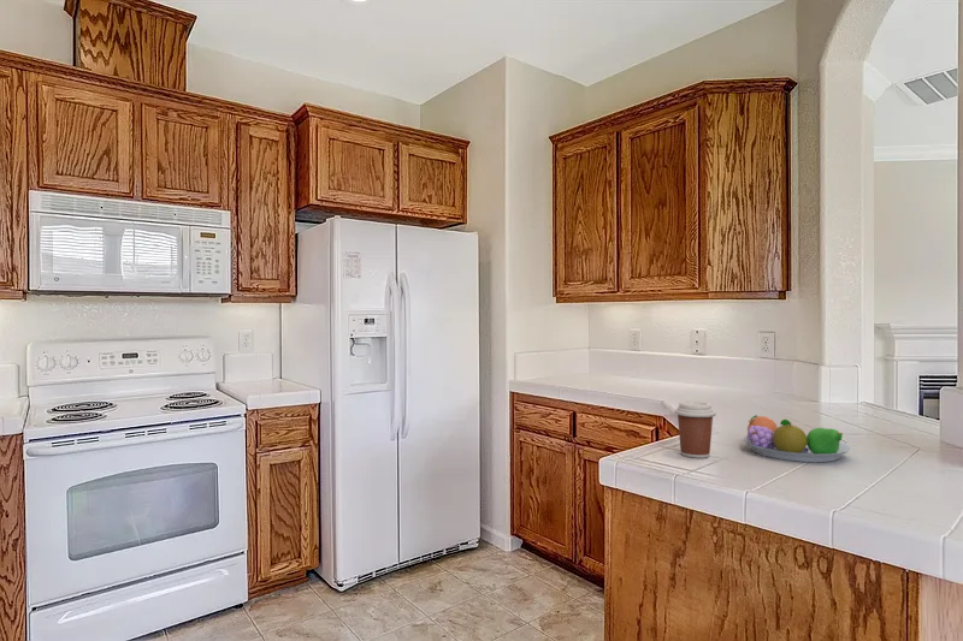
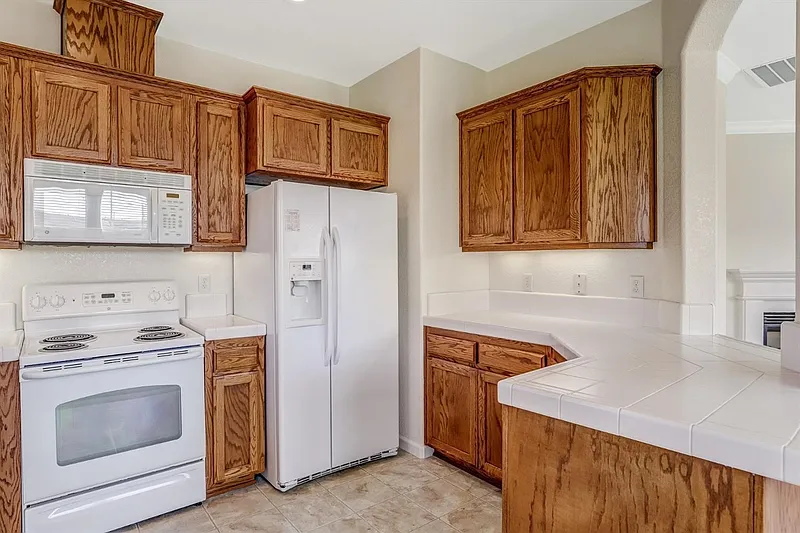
- coffee cup [674,400,717,459]
- fruit bowl [742,414,852,463]
